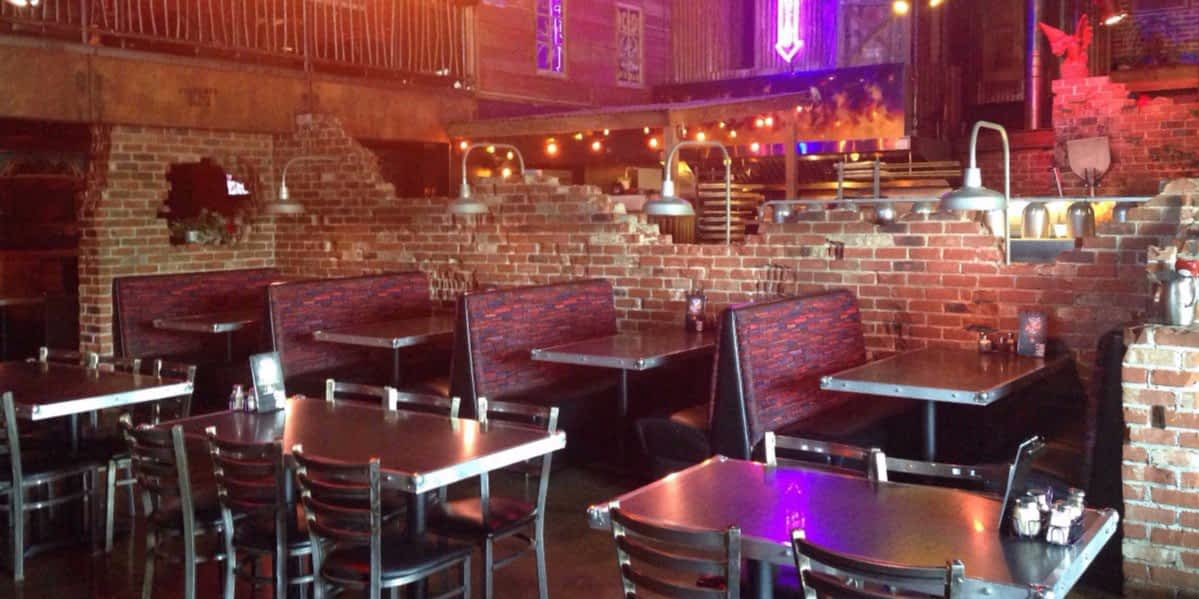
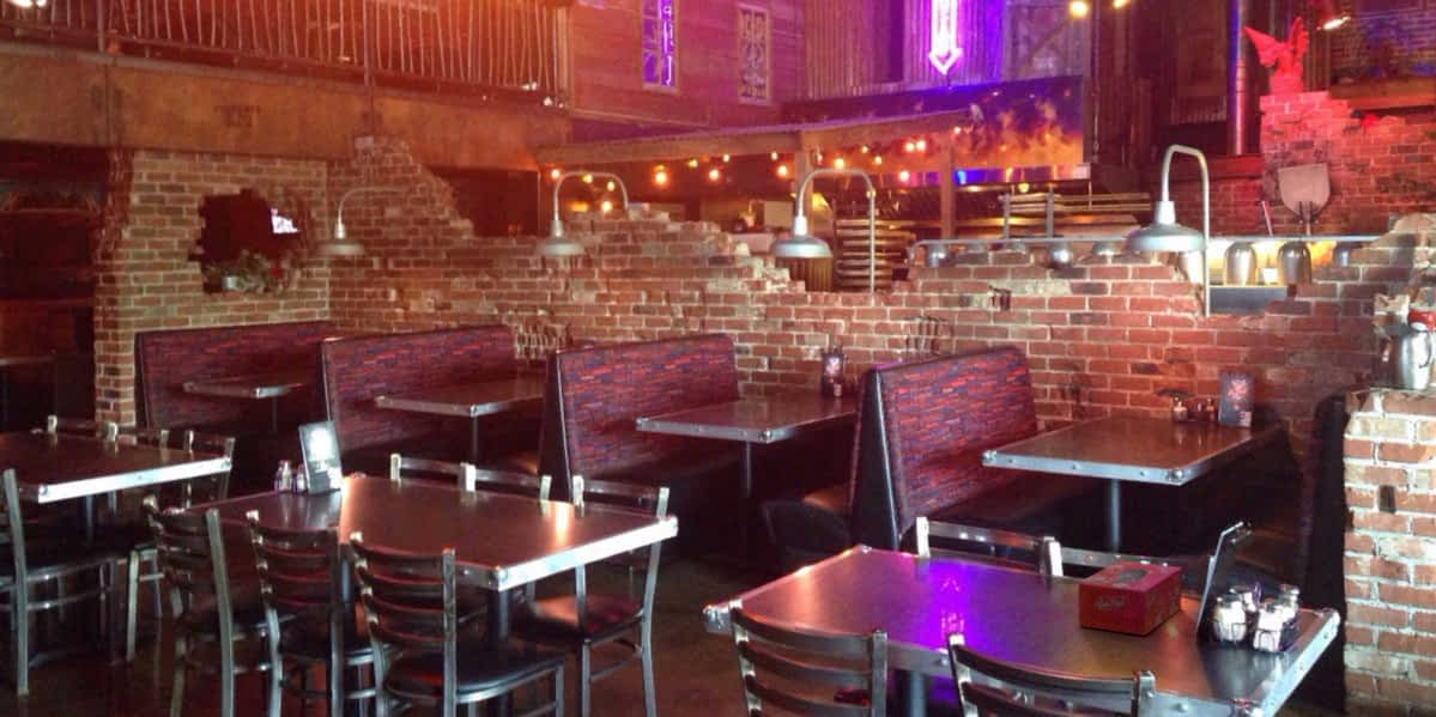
+ tissue box [1077,559,1183,637]
